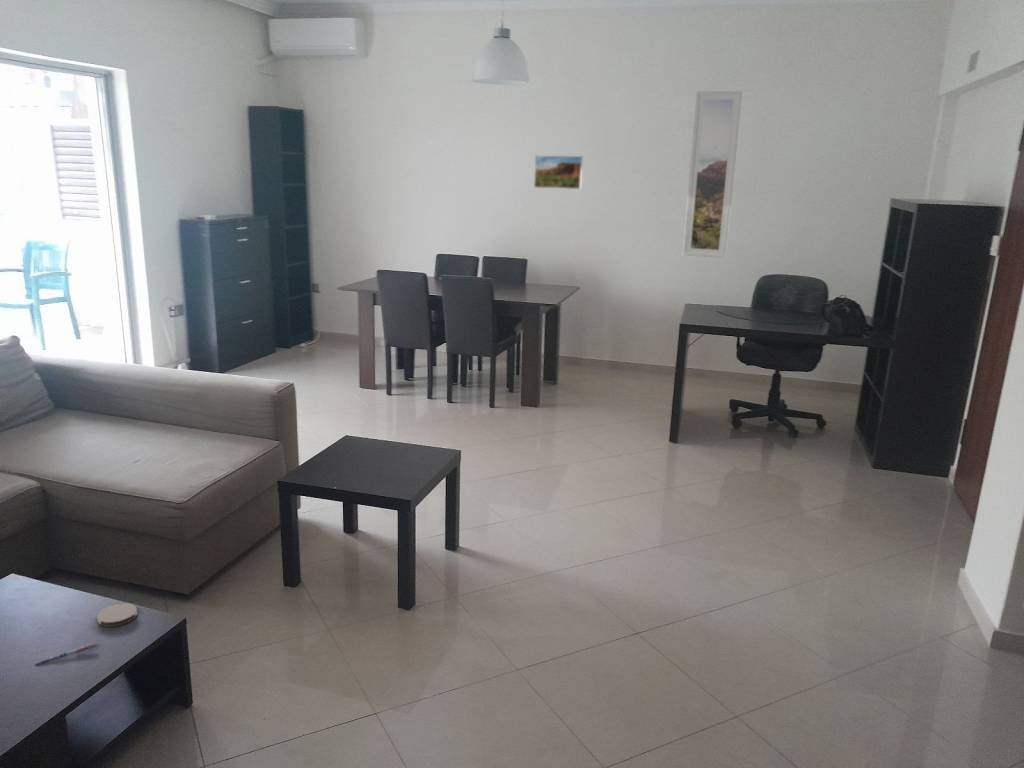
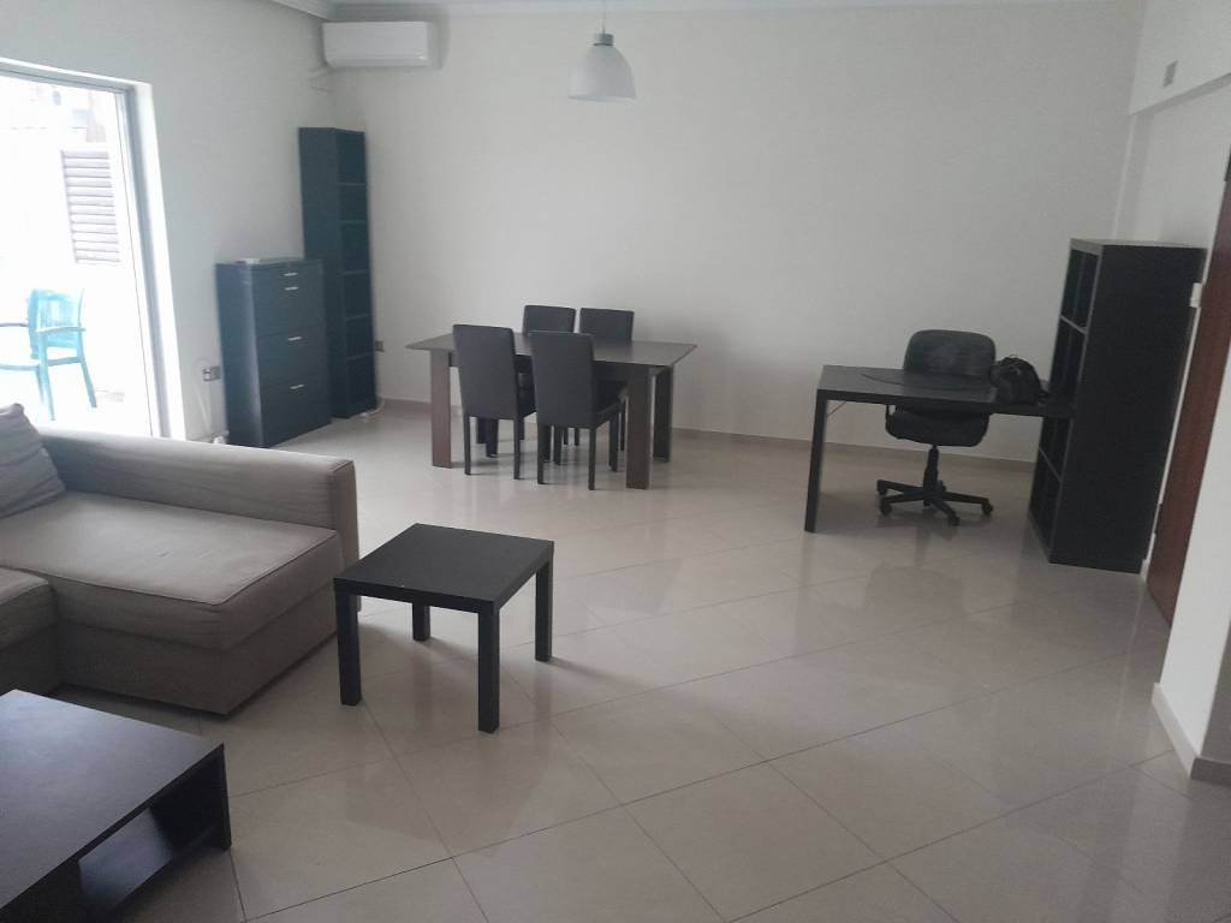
- coaster [96,602,138,628]
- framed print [682,90,743,259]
- pen [35,642,99,666]
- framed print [533,154,584,190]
